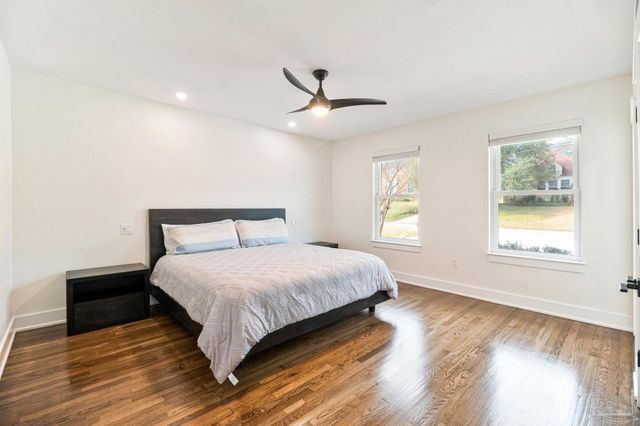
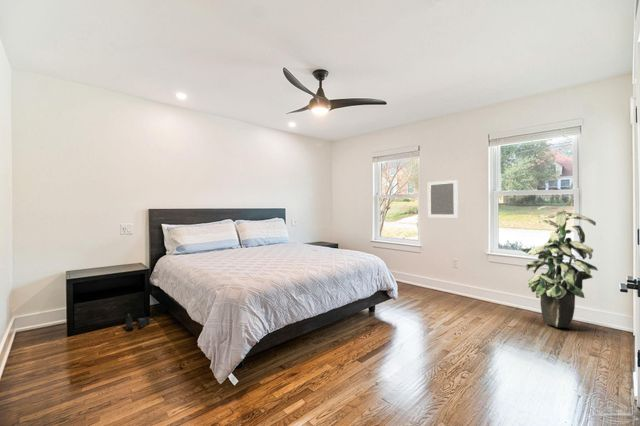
+ indoor plant [519,205,599,329]
+ boots [125,313,151,331]
+ home mirror [427,179,459,218]
